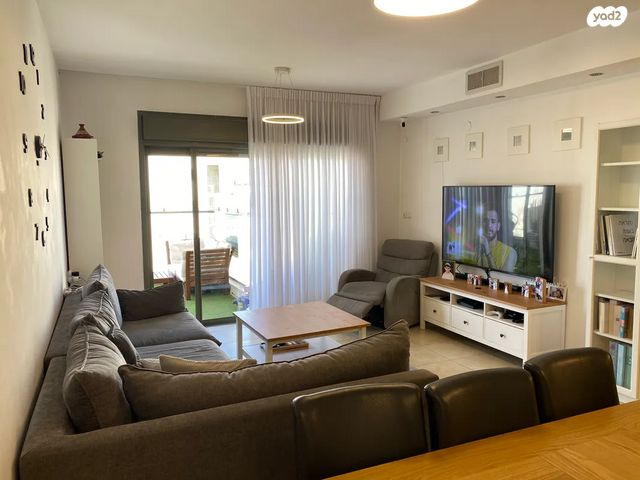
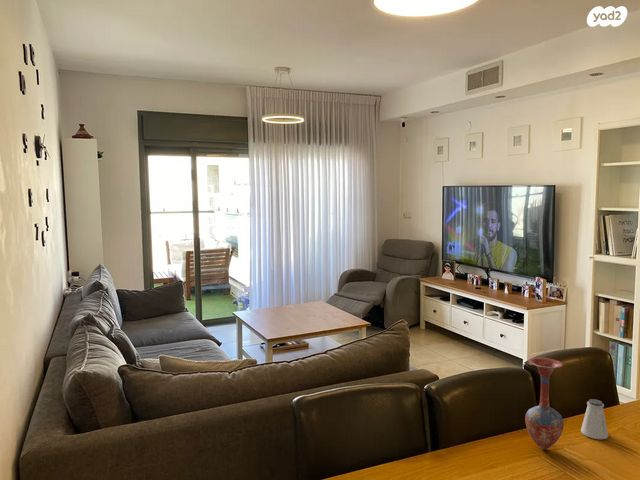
+ saltshaker [580,398,609,440]
+ vase [524,357,565,450]
